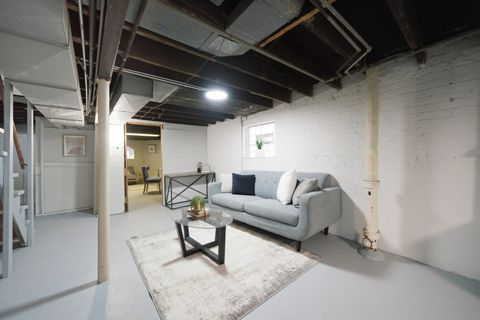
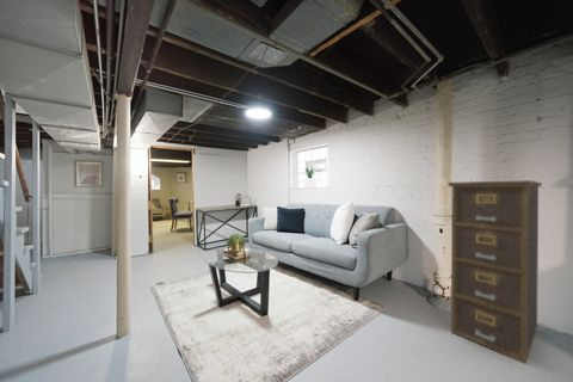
+ filing cabinet [448,179,543,365]
